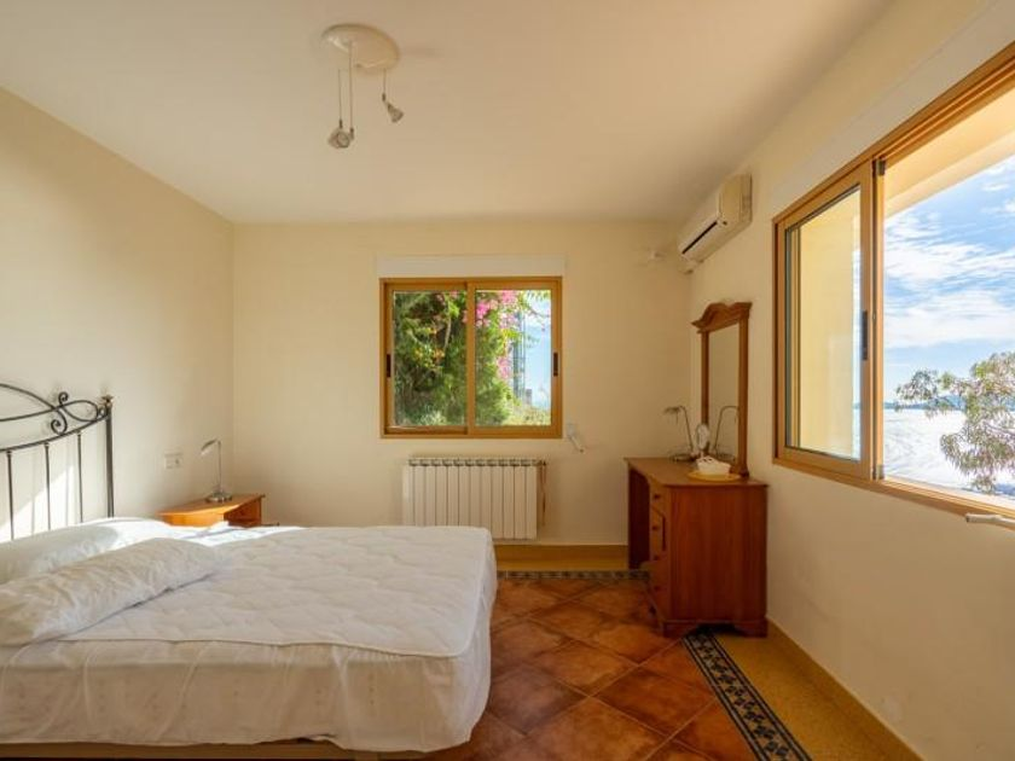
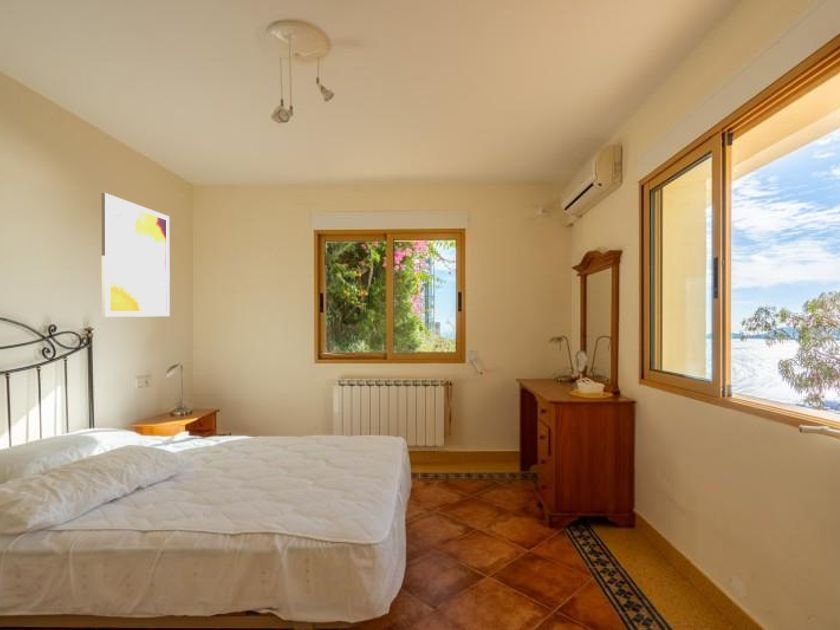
+ wall art [100,192,171,318]
